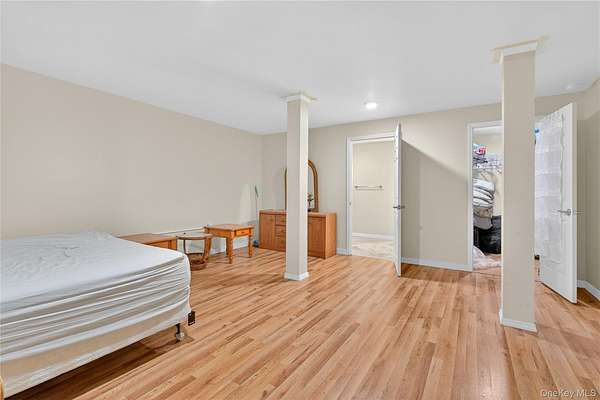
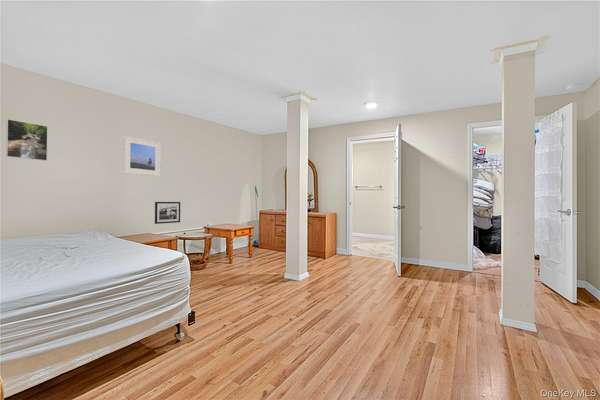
+ picture frame [154,201,181,225]
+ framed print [5,118,49,162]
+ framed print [122,135,162,177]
